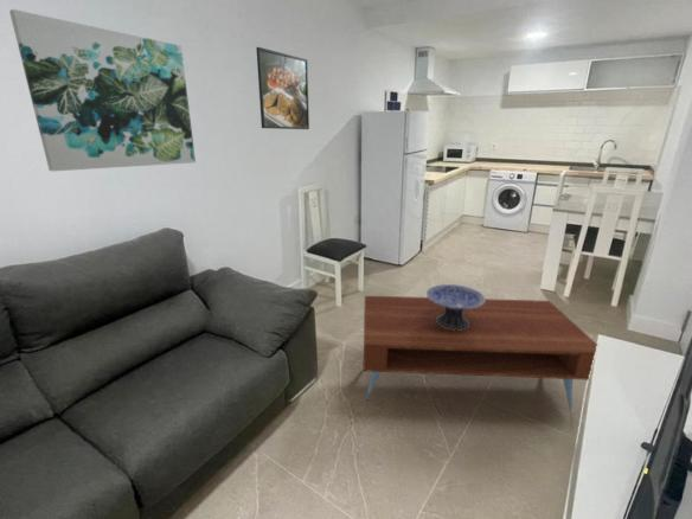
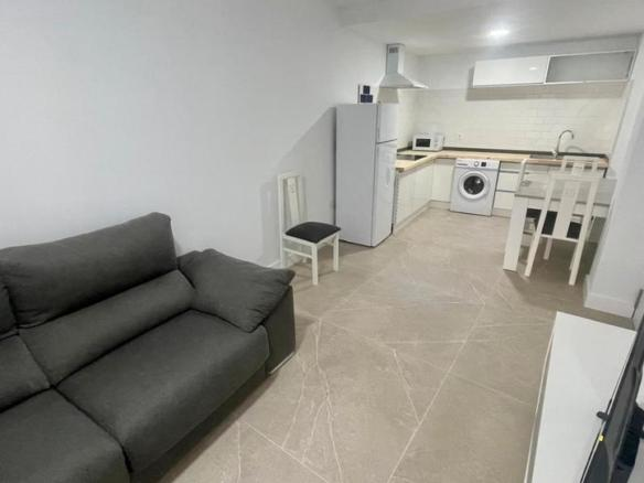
- wall art [8,8,197,172]
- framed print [256,46,310,130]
- coffee table [363,295,598,415]
- decorative bowl [425,283,486,331]
